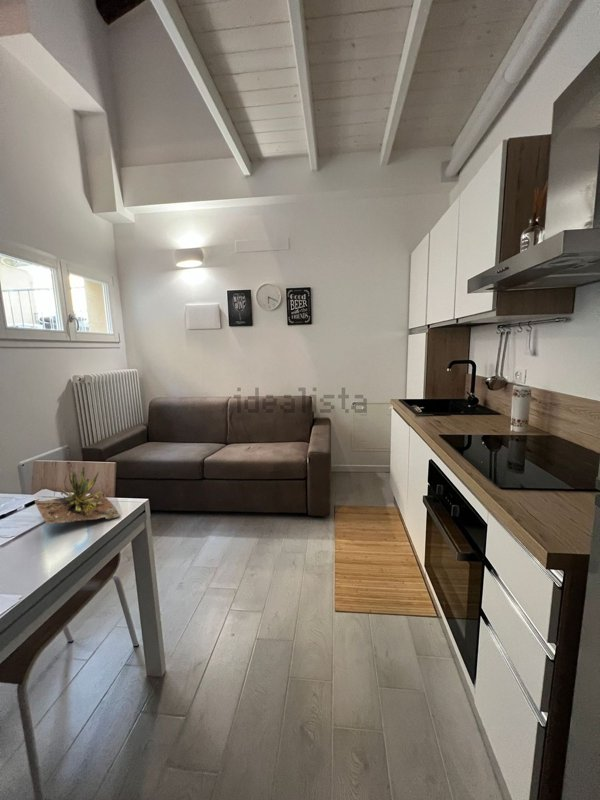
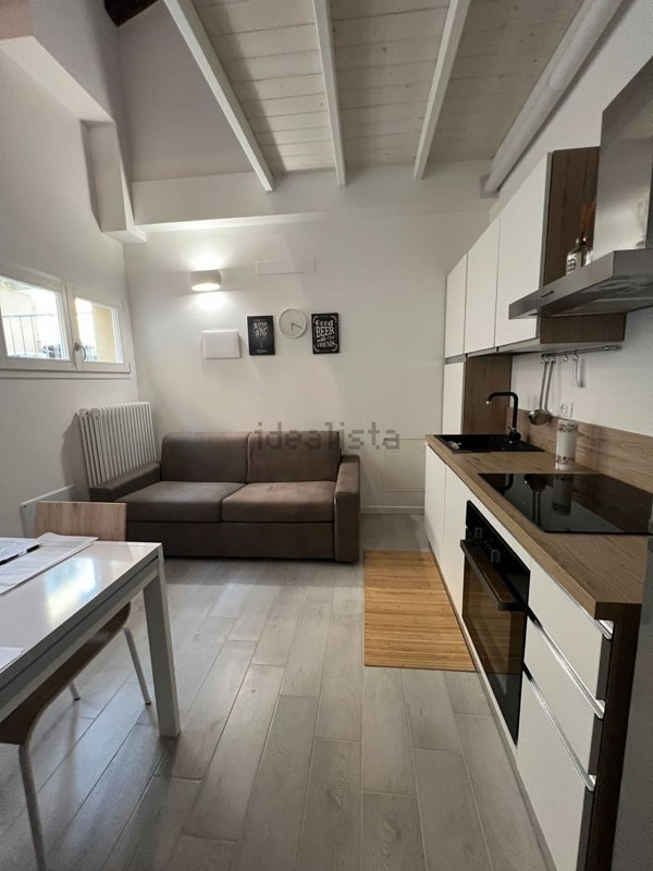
- succulent plant [34,466,122,525]
